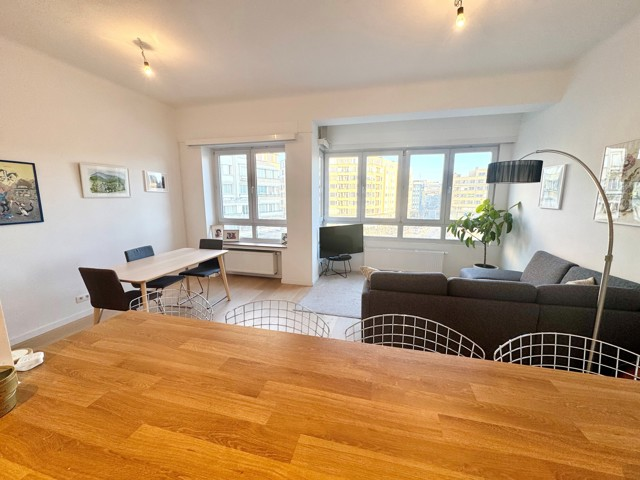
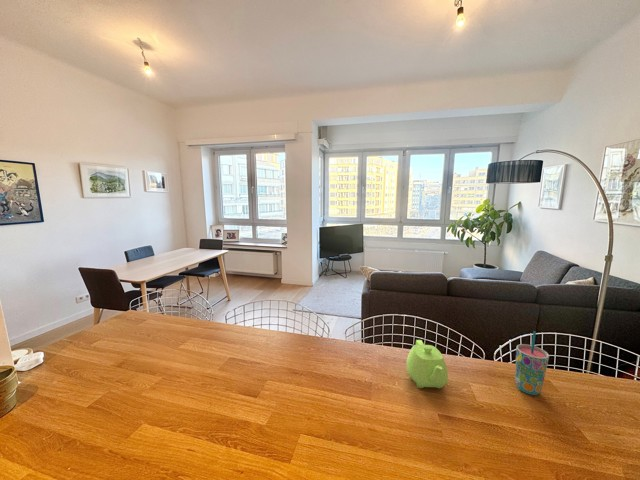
+ cup [514,330,550,396]
+ teapot [406,339,449,389]
